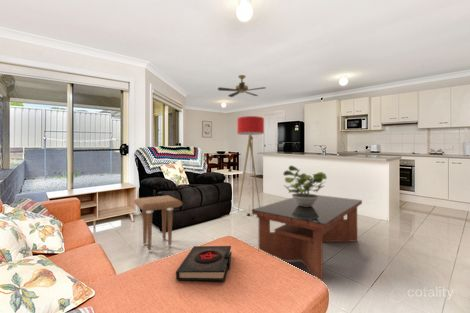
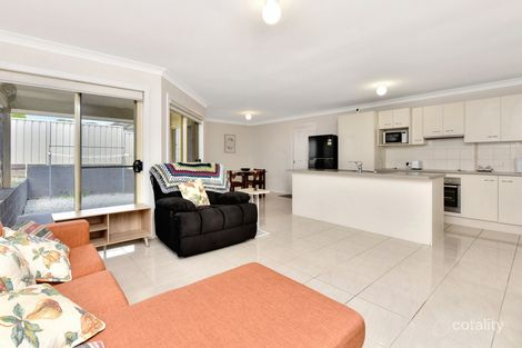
- coffee table [251,194,363,282]
- book [175,245,233,281]
- potted plant [282,165,328,207]
- ceiling fan [217,74,267,98]
- floor lamp [236,115,265,217]
- side table [133,194,183,252]
